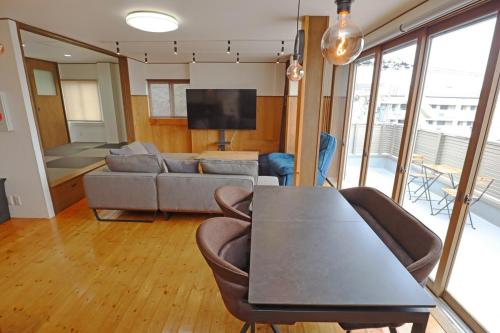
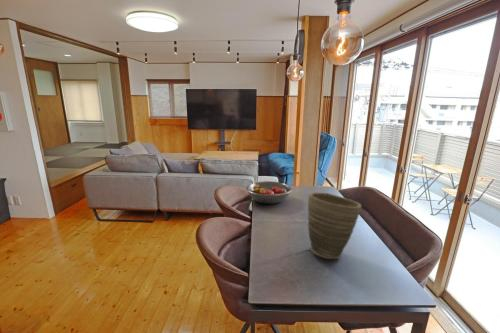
+ vase [307,191,362,260]
+ fruit bowl [245,180,293,205]
